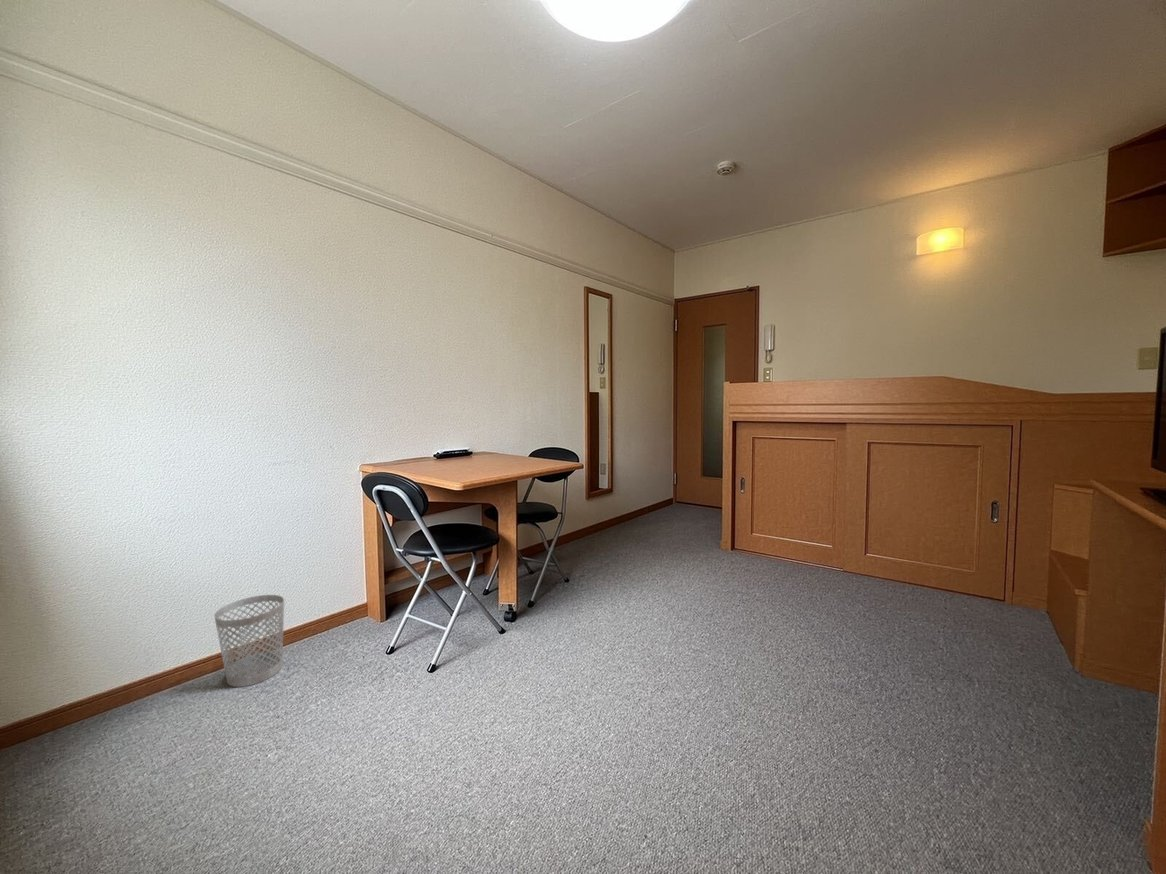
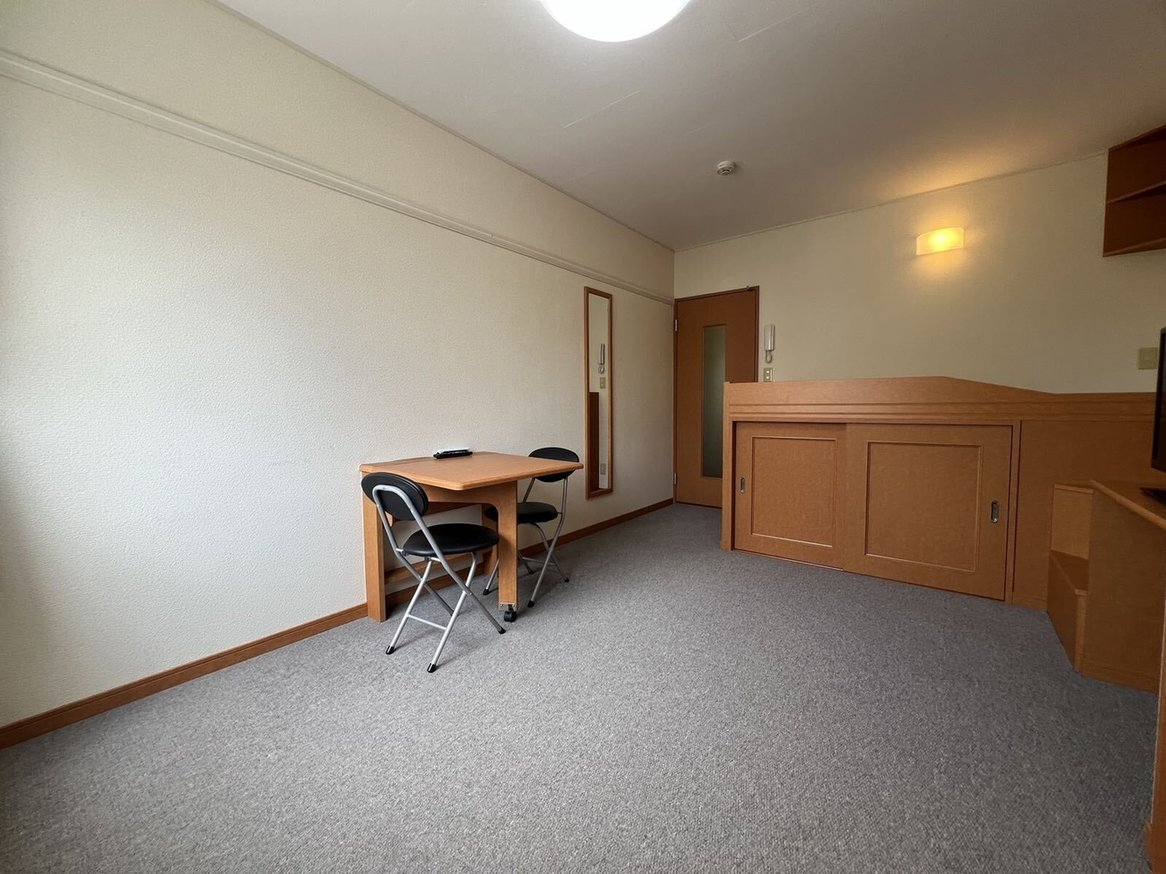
- wastebasket [213,594,285,688]
